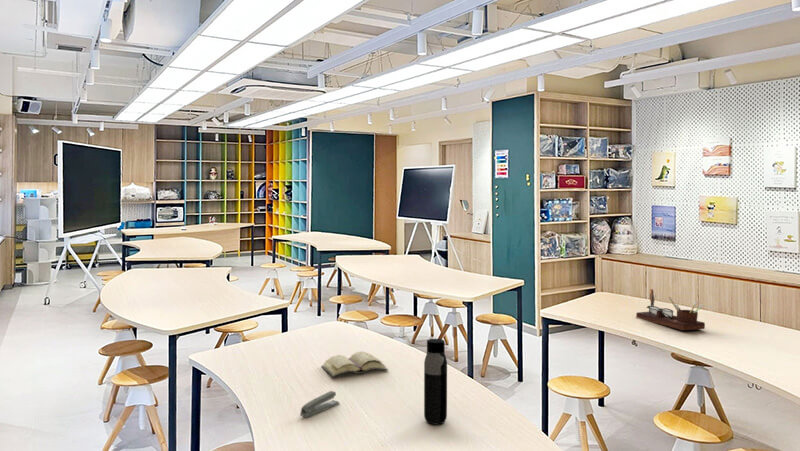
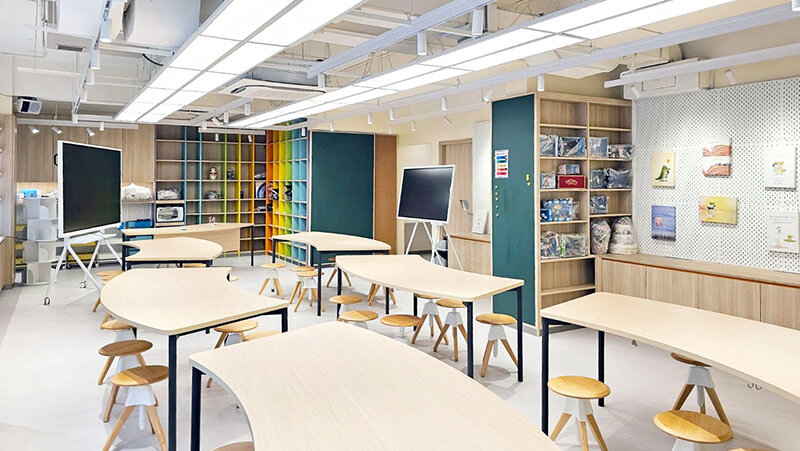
- diary [321,351,389,378]
- water bottle [423,338,448,426]
- stapler [299,390,340,418]
- desk organizer [635,288,706,331]
